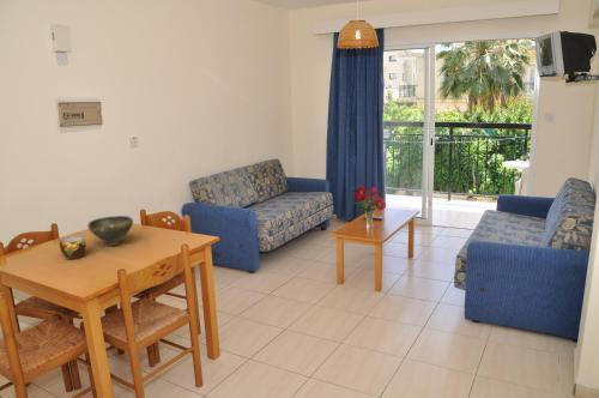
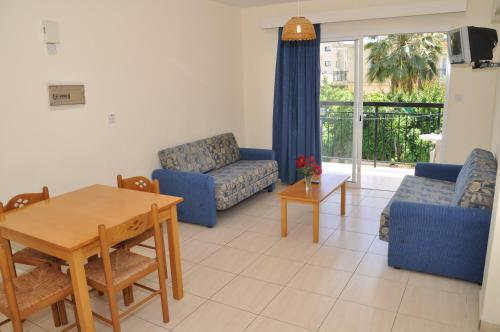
- cup [59,235,87,260]
- bowl [86,215,134,247]
